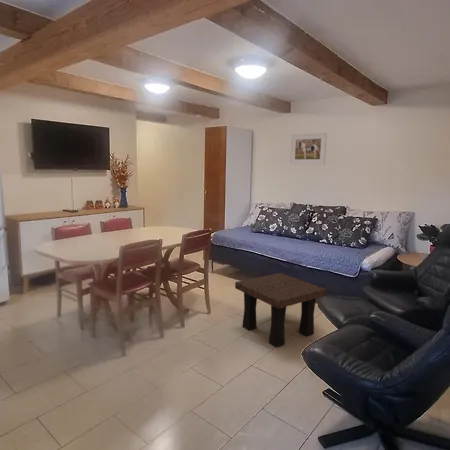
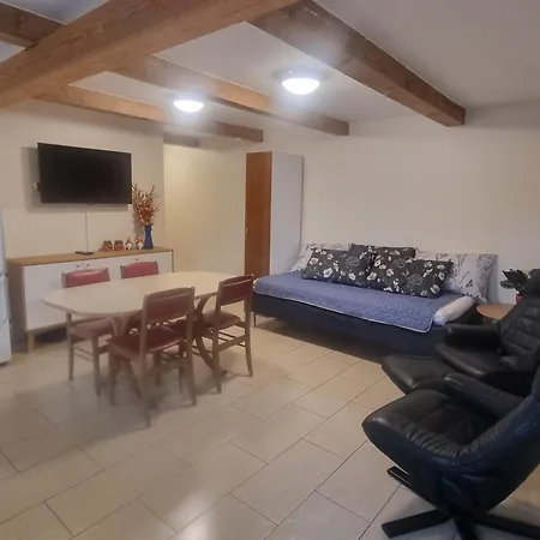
- side table [234,272,327,348]
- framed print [289,132,328,166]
